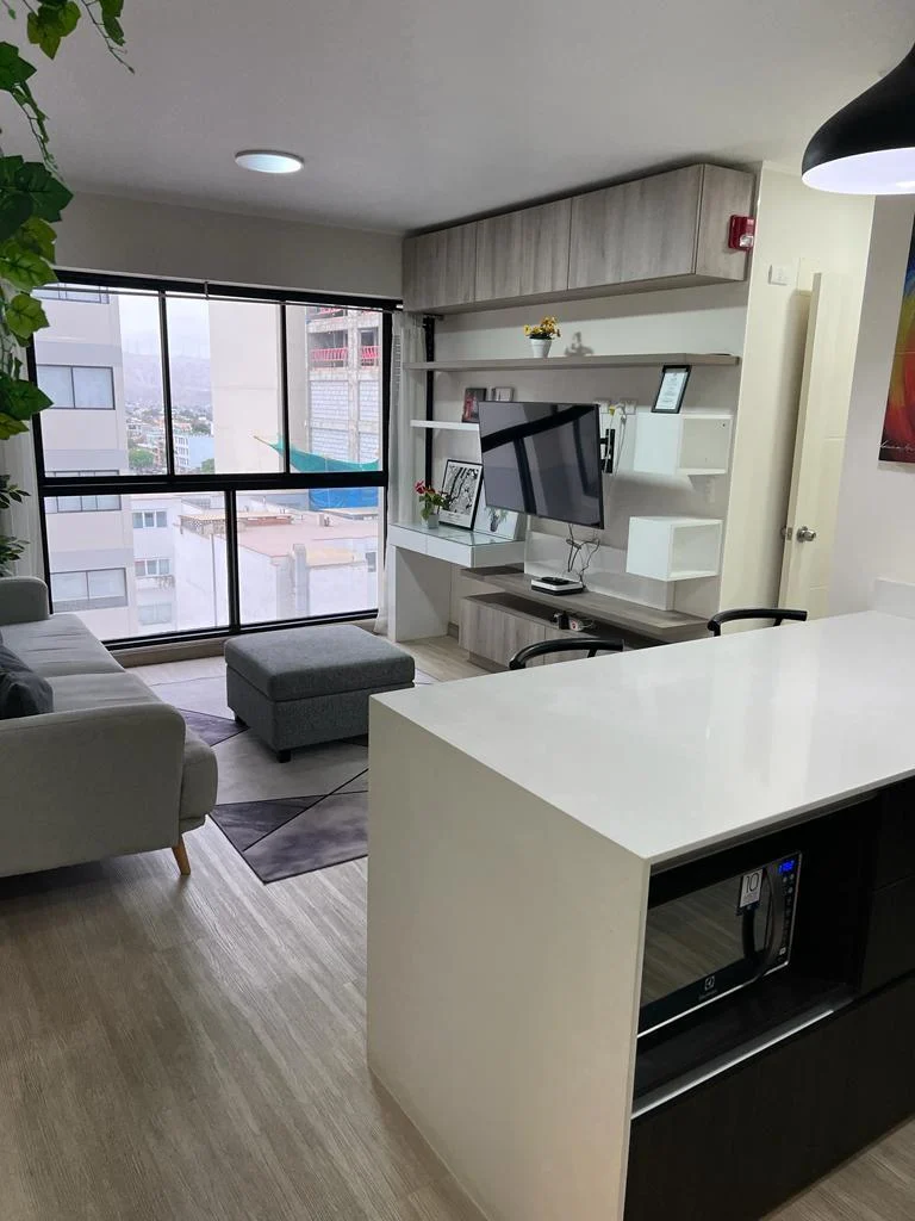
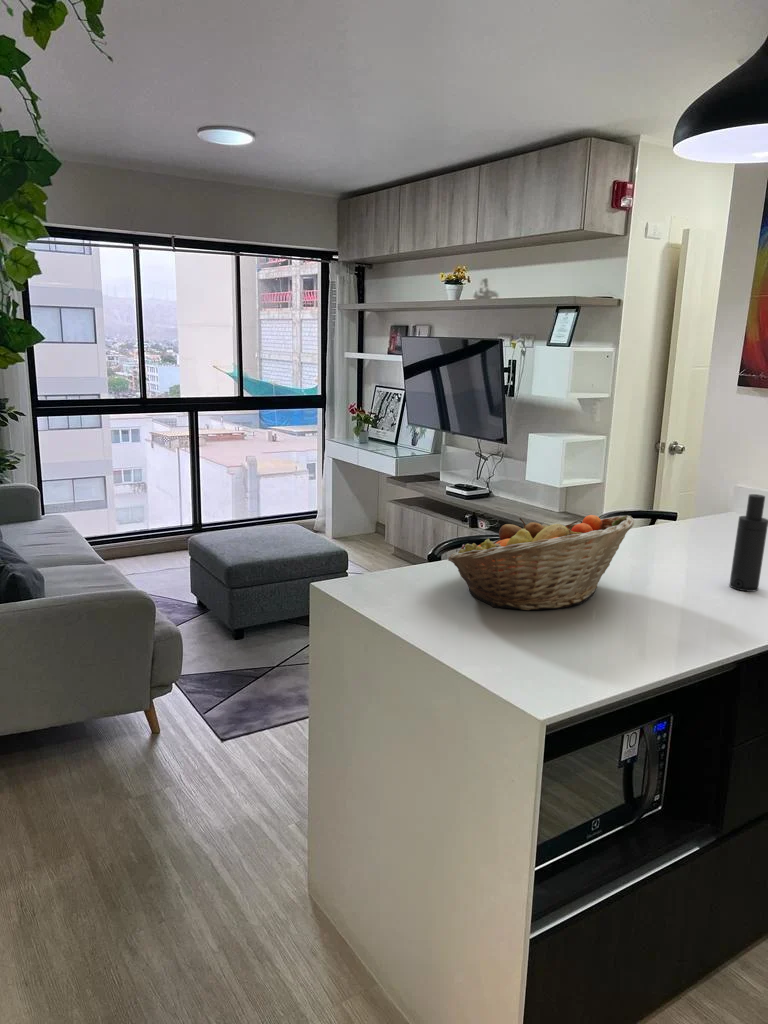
+ atomizer [728,493,768,593]
+ fruit basket [447,514,636,611]
